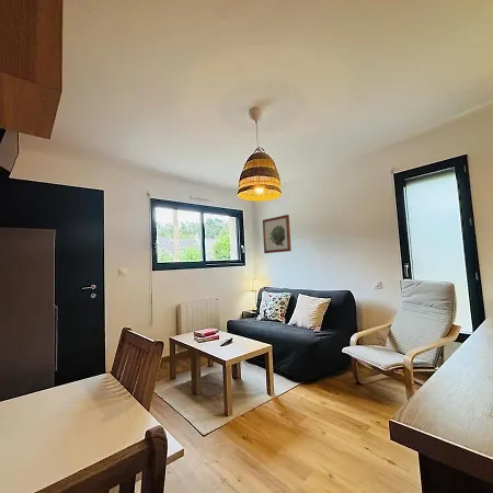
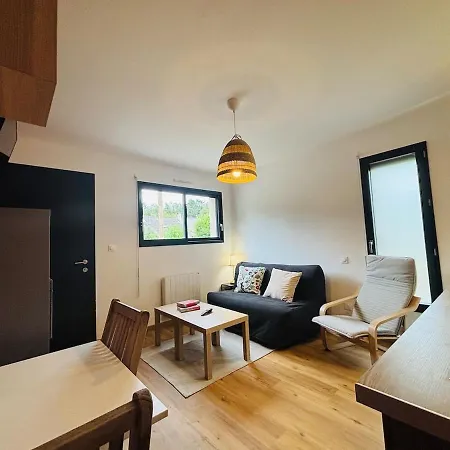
- wall art [262,214,293,254]
